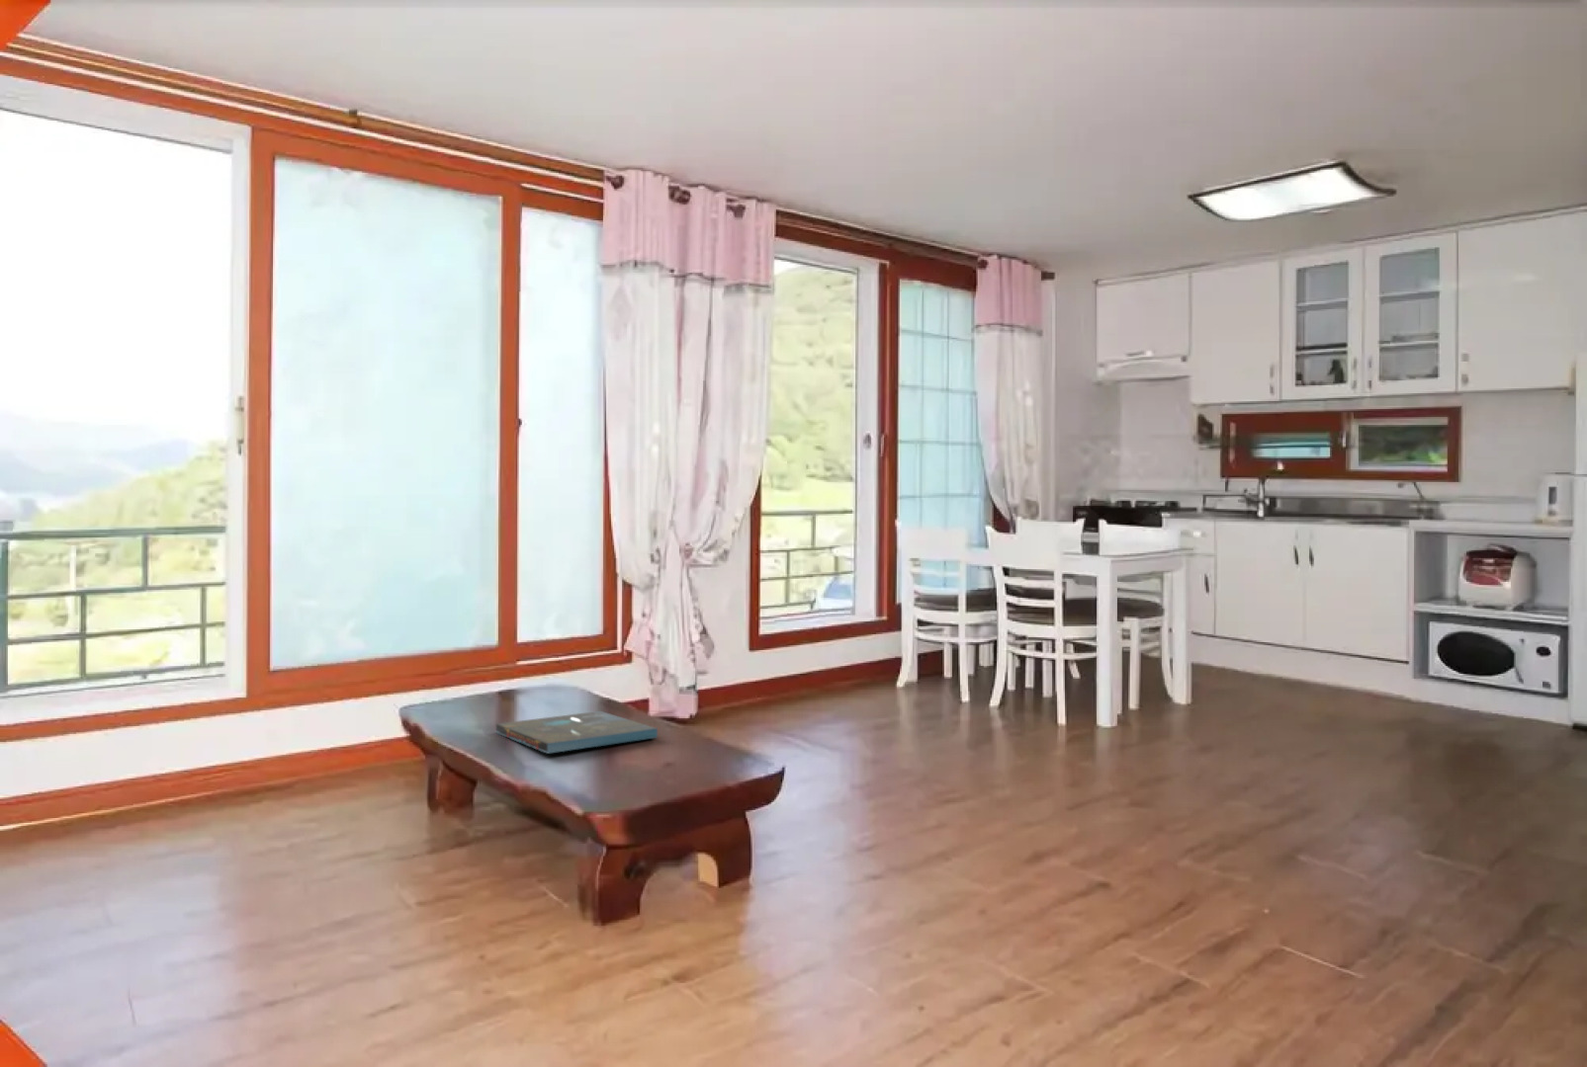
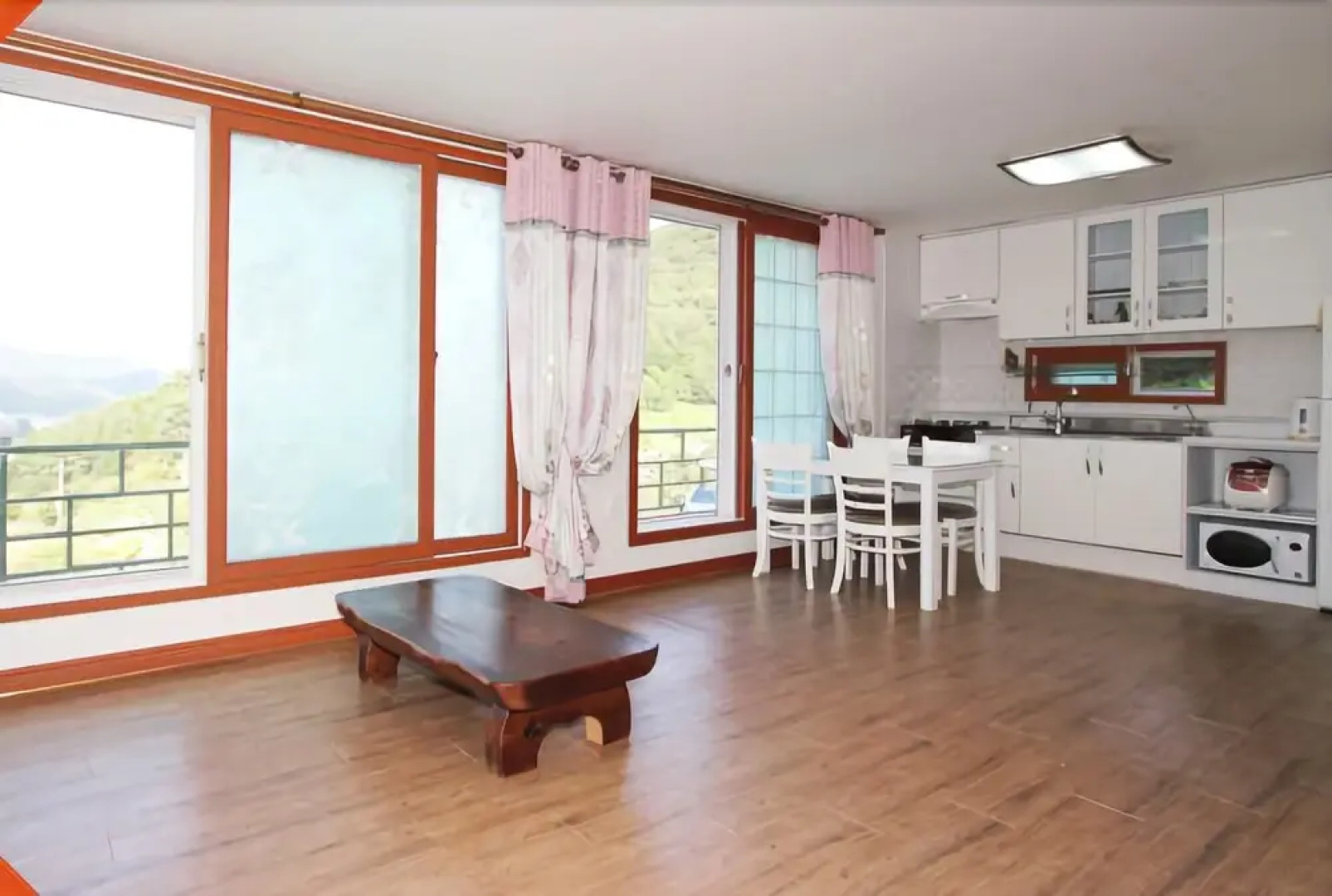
- board game [496,711,659,755]
